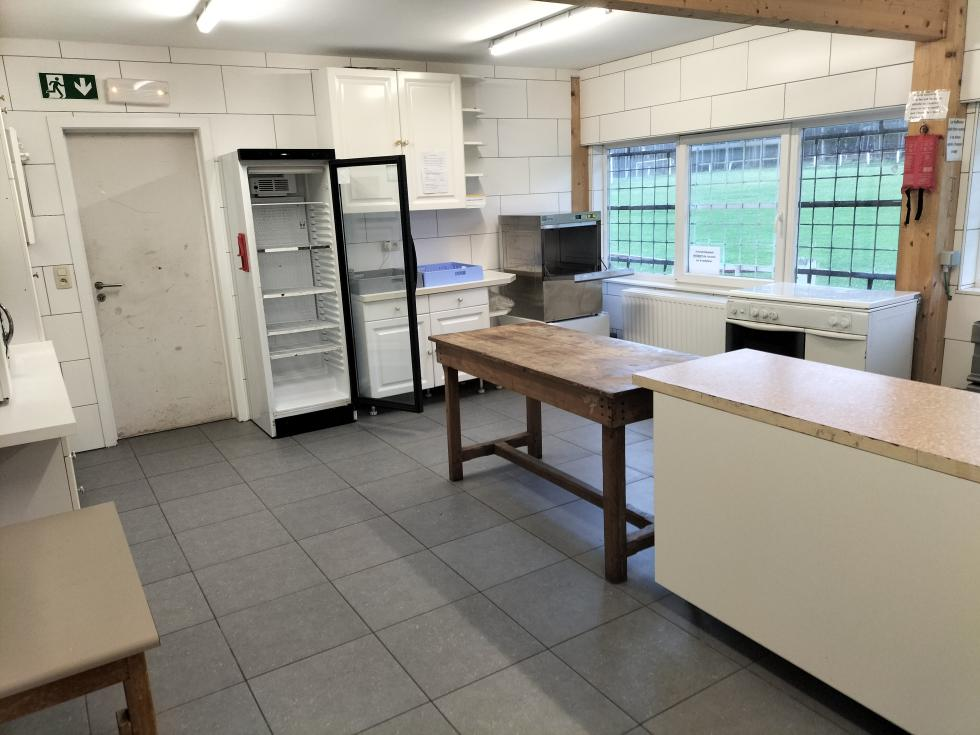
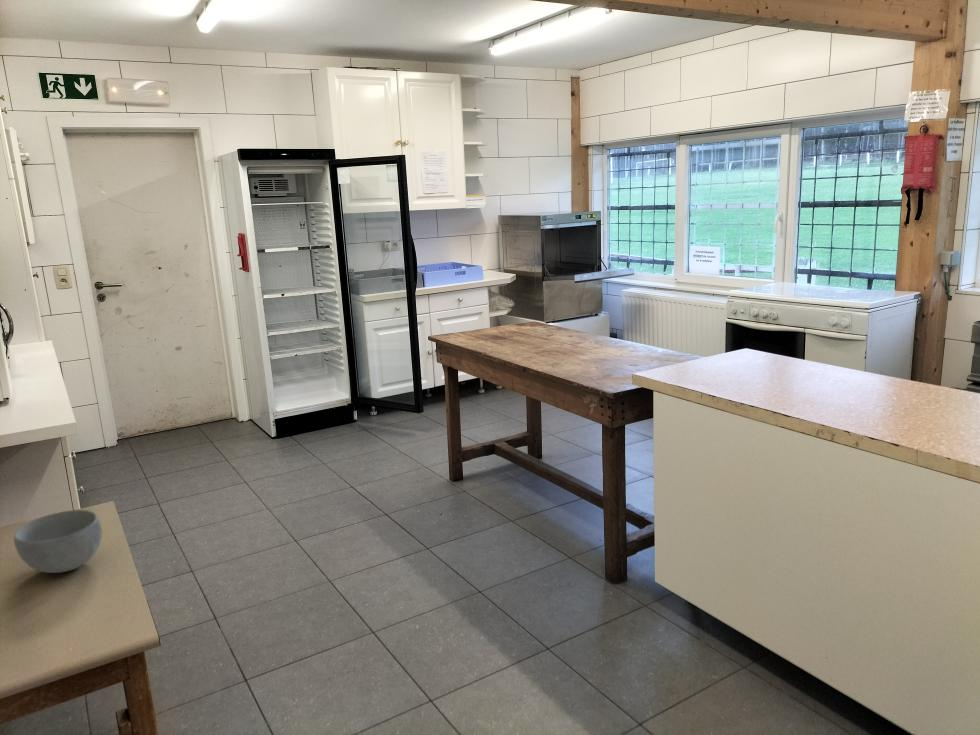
+ bowl [13,509,103,574]
